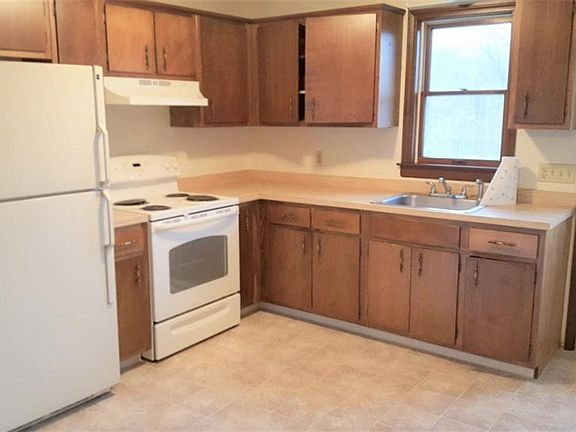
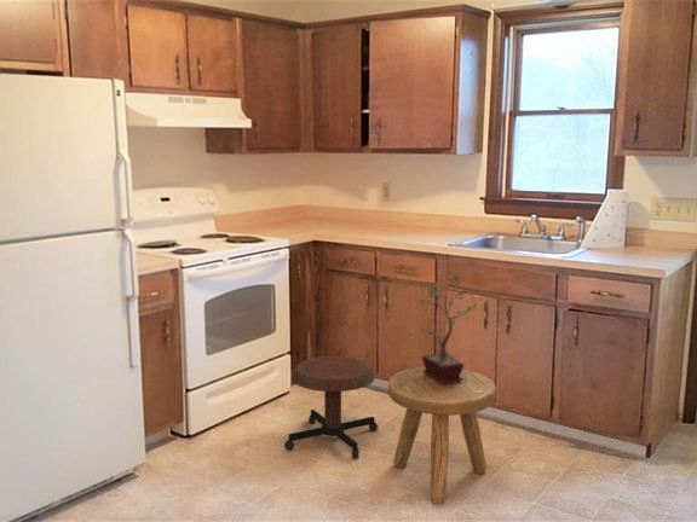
+ stool [283,355,380,459]
+ potted plant [417,273,479,384]
+ stool [387,366,497,505]
